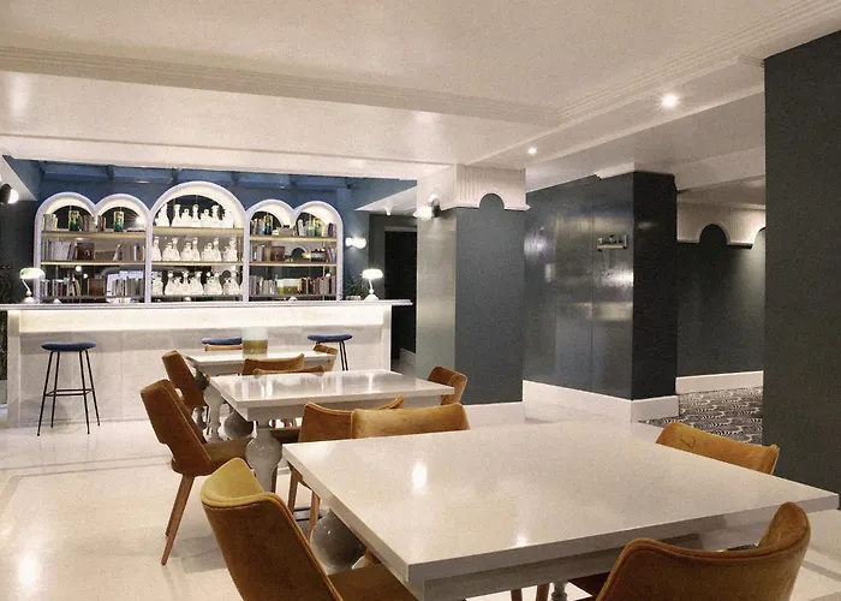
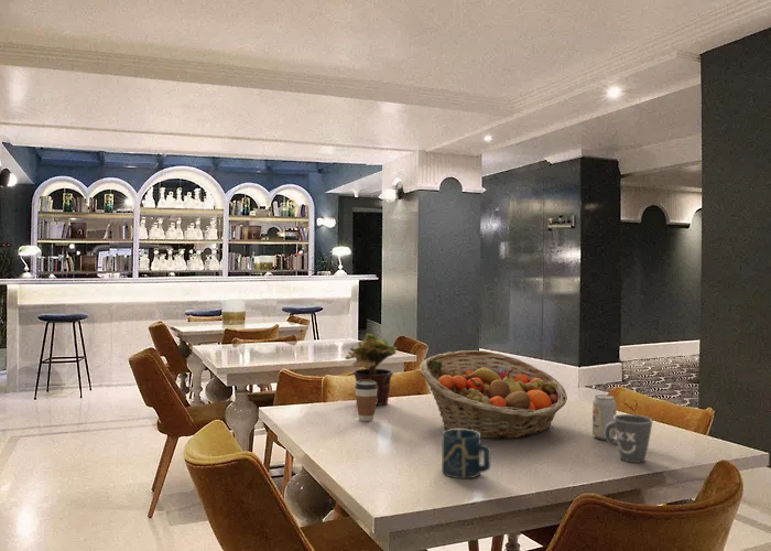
+ fruit basket [419,349,568,441]
+ cup [441,429,491,479]
+ mug [605,413,653,464]
+ potted plant [344,333,398,407]
+ coffee cup [354,380,378,422]
+ beverage can [591,393,618,441]
